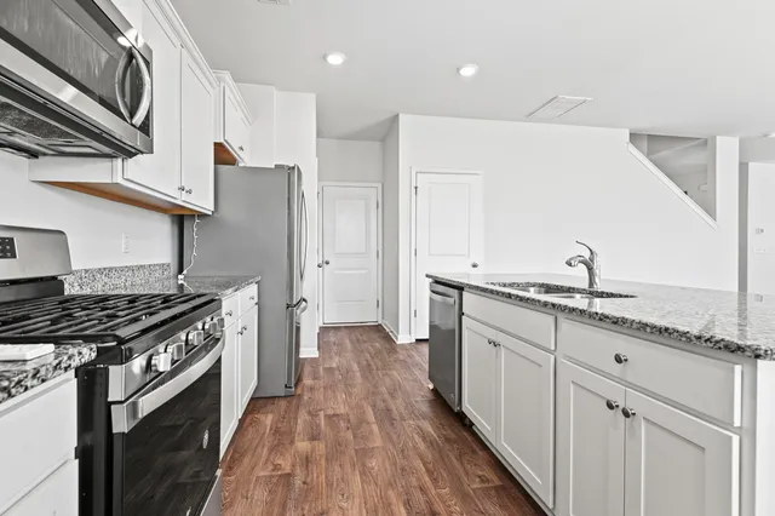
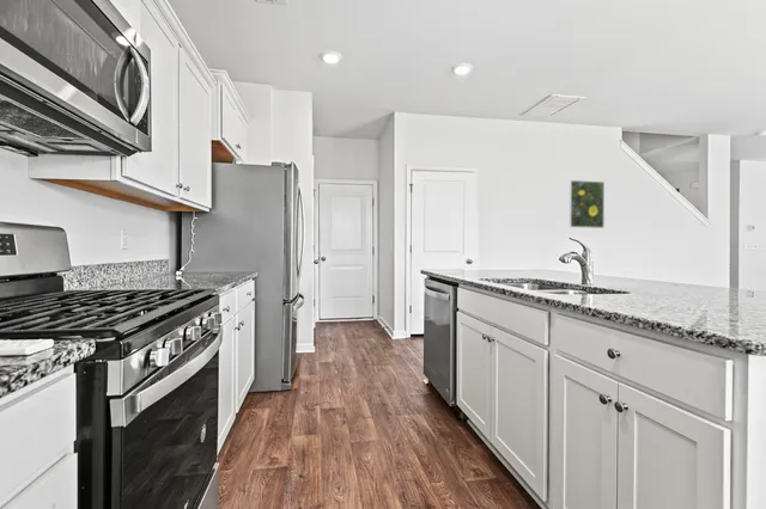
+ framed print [569,179,606,229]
